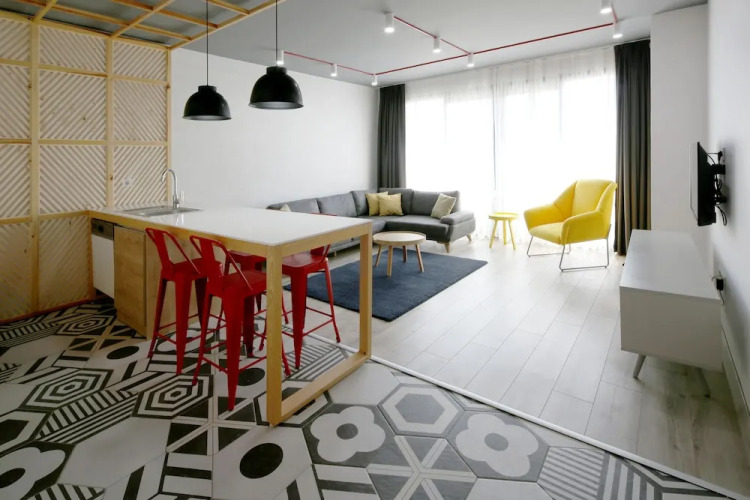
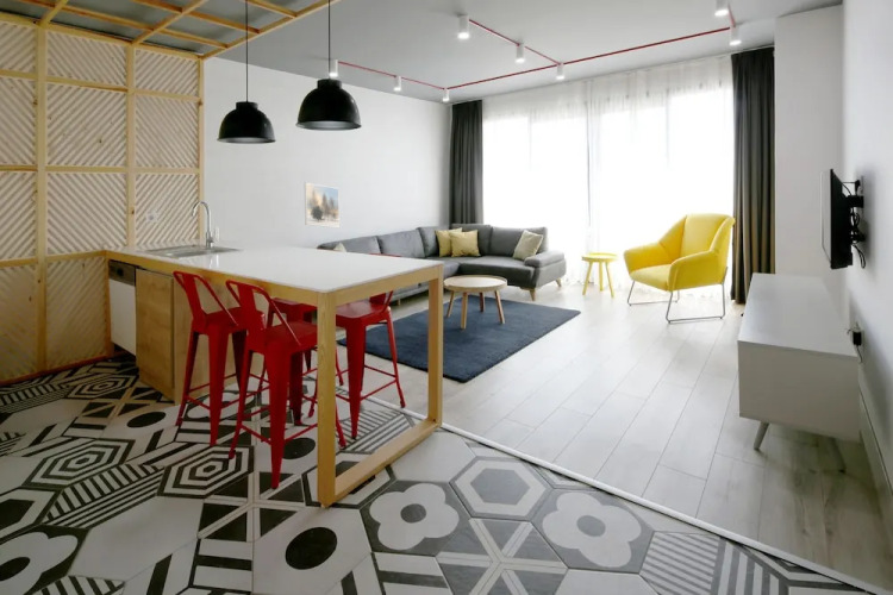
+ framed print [304,182,341,228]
